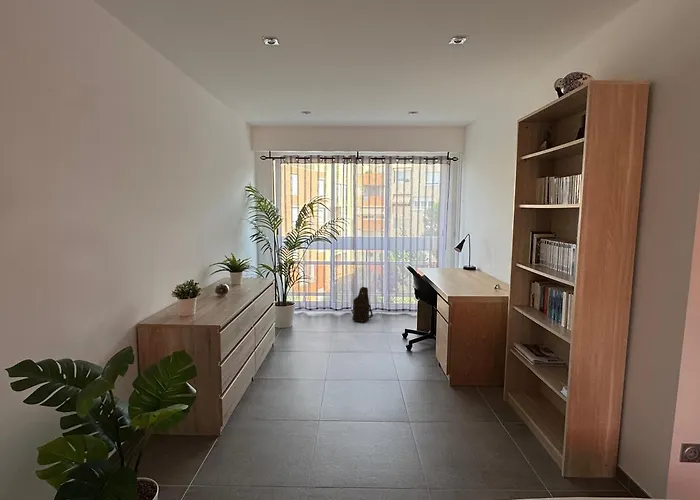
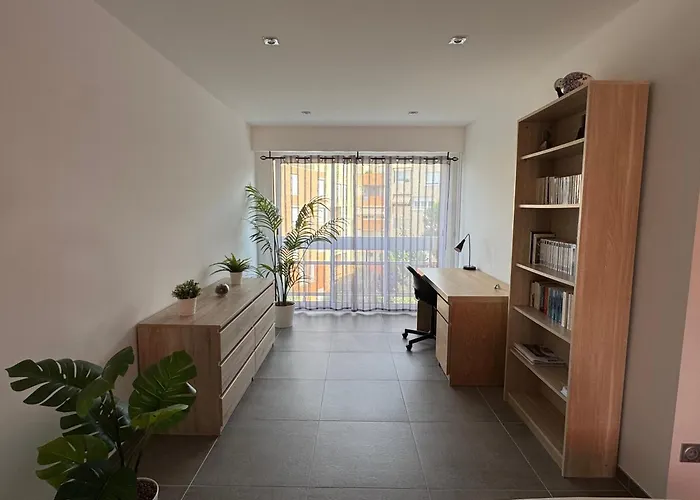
- shoulder bag [351,286,374,323]
